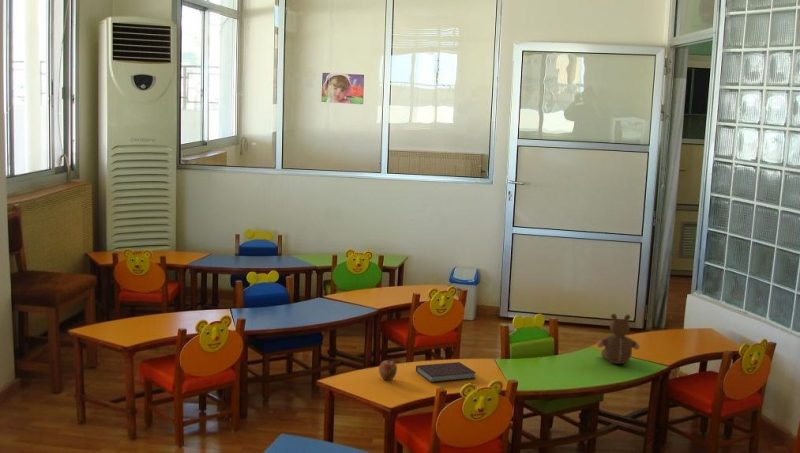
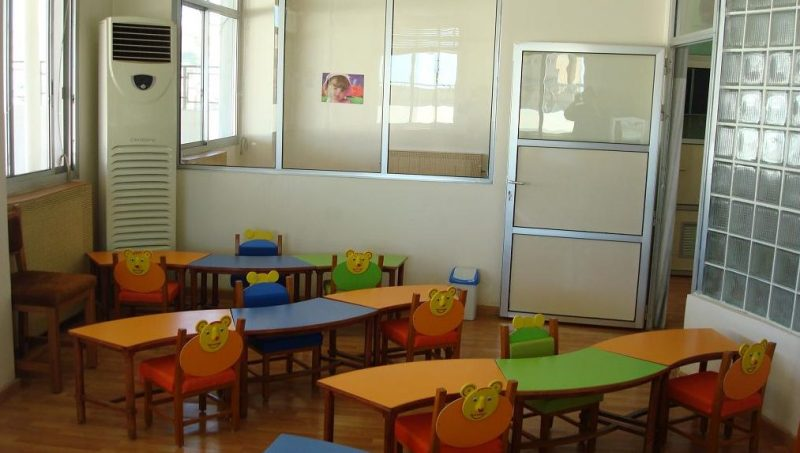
- apple [378,359,398,381]
- notebook [415,361,477,383]
- teddy bear [596,313,641,365]
